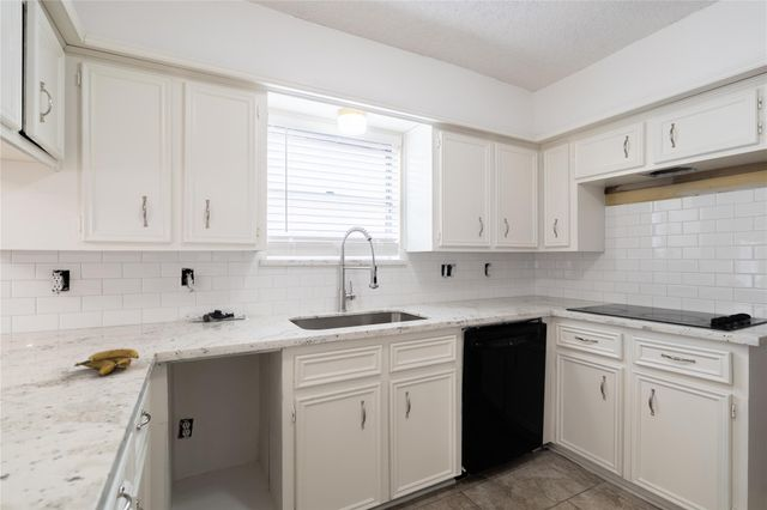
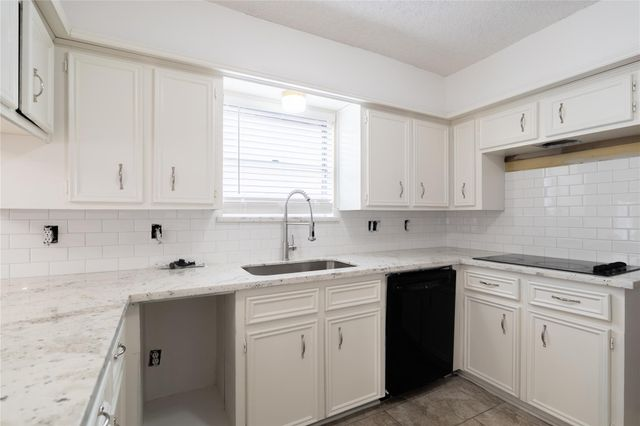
- banana [73,347,140,377]
